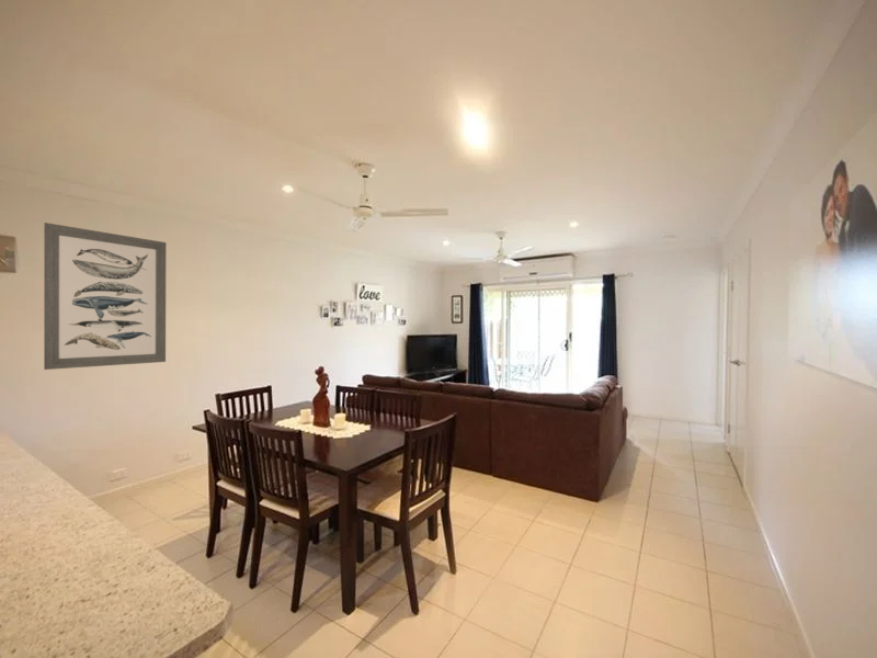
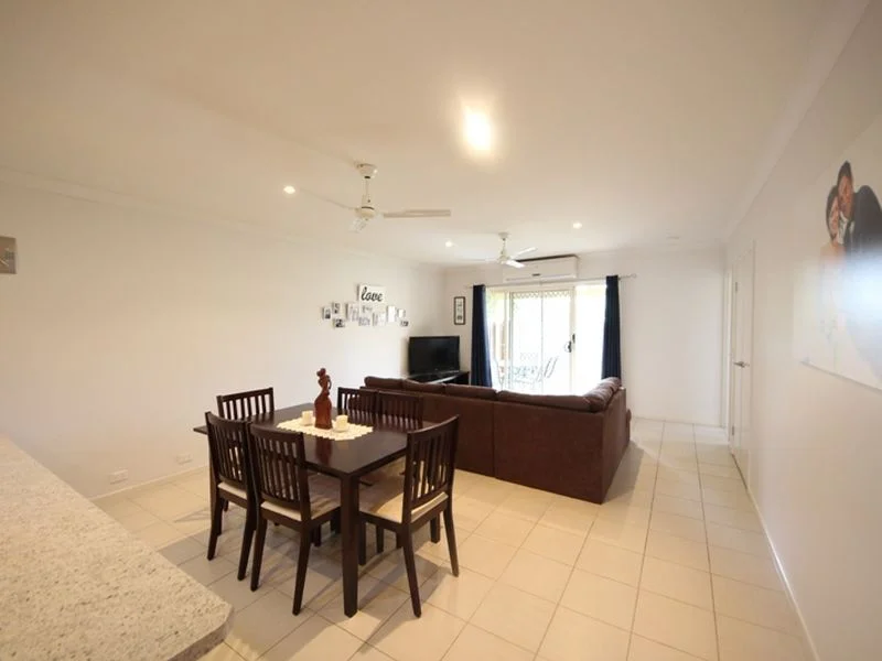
- wall art [43,222,167,371]
